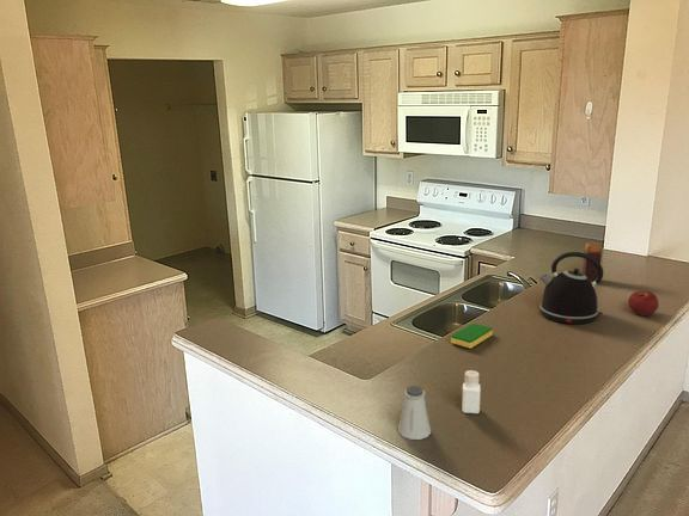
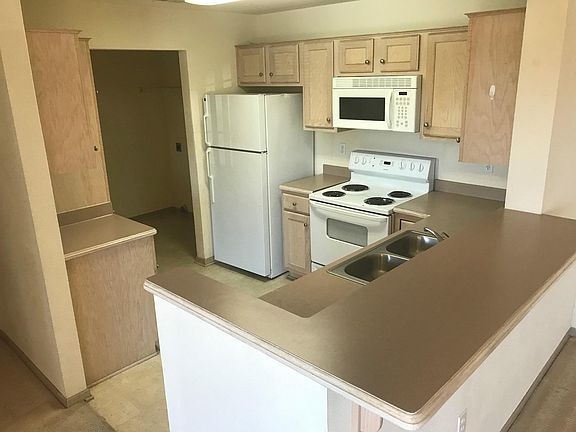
- candle [581,241,603,282]
- kettle [538,251,604,325]
- pepper shaker [461,369,482,414]
- saltshaker [397,385,432,441]
- dish sponge [450,322,494,349]
- apple [627,289,660,317]
